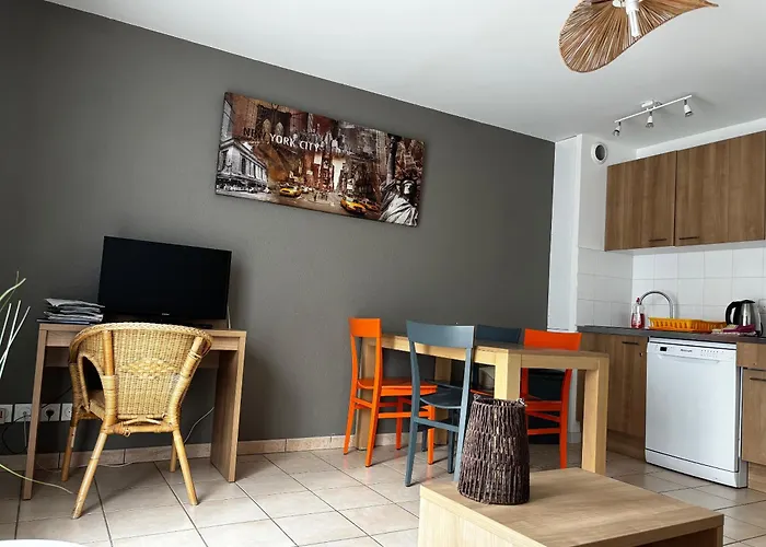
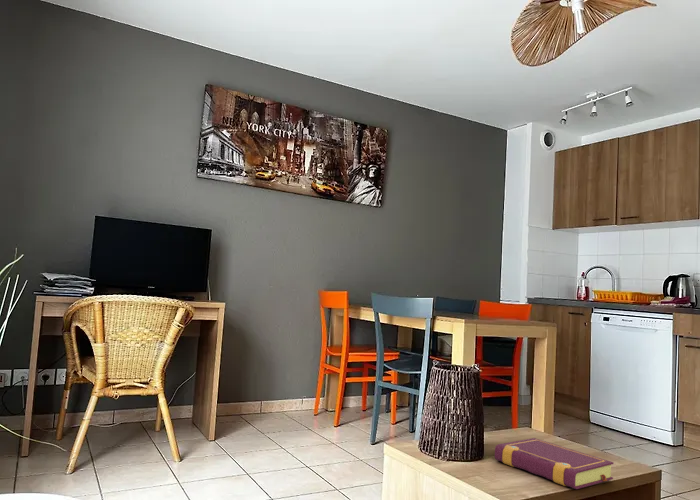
+ book [494,437,614,490]
